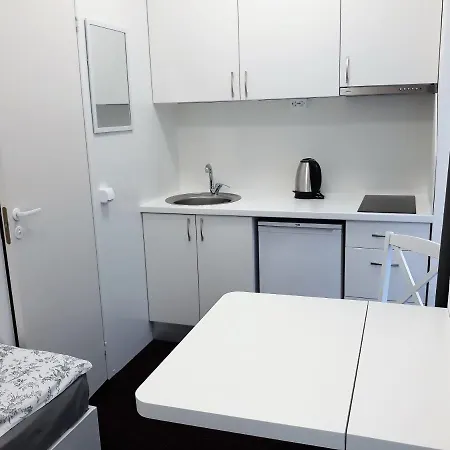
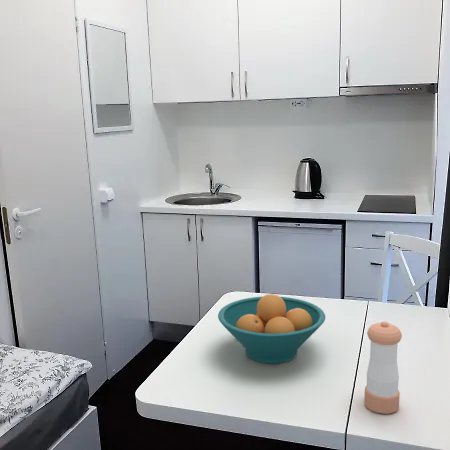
+ pepper shaker [363,320,403,415]
+ fruit bowl [217,293,326,365]
